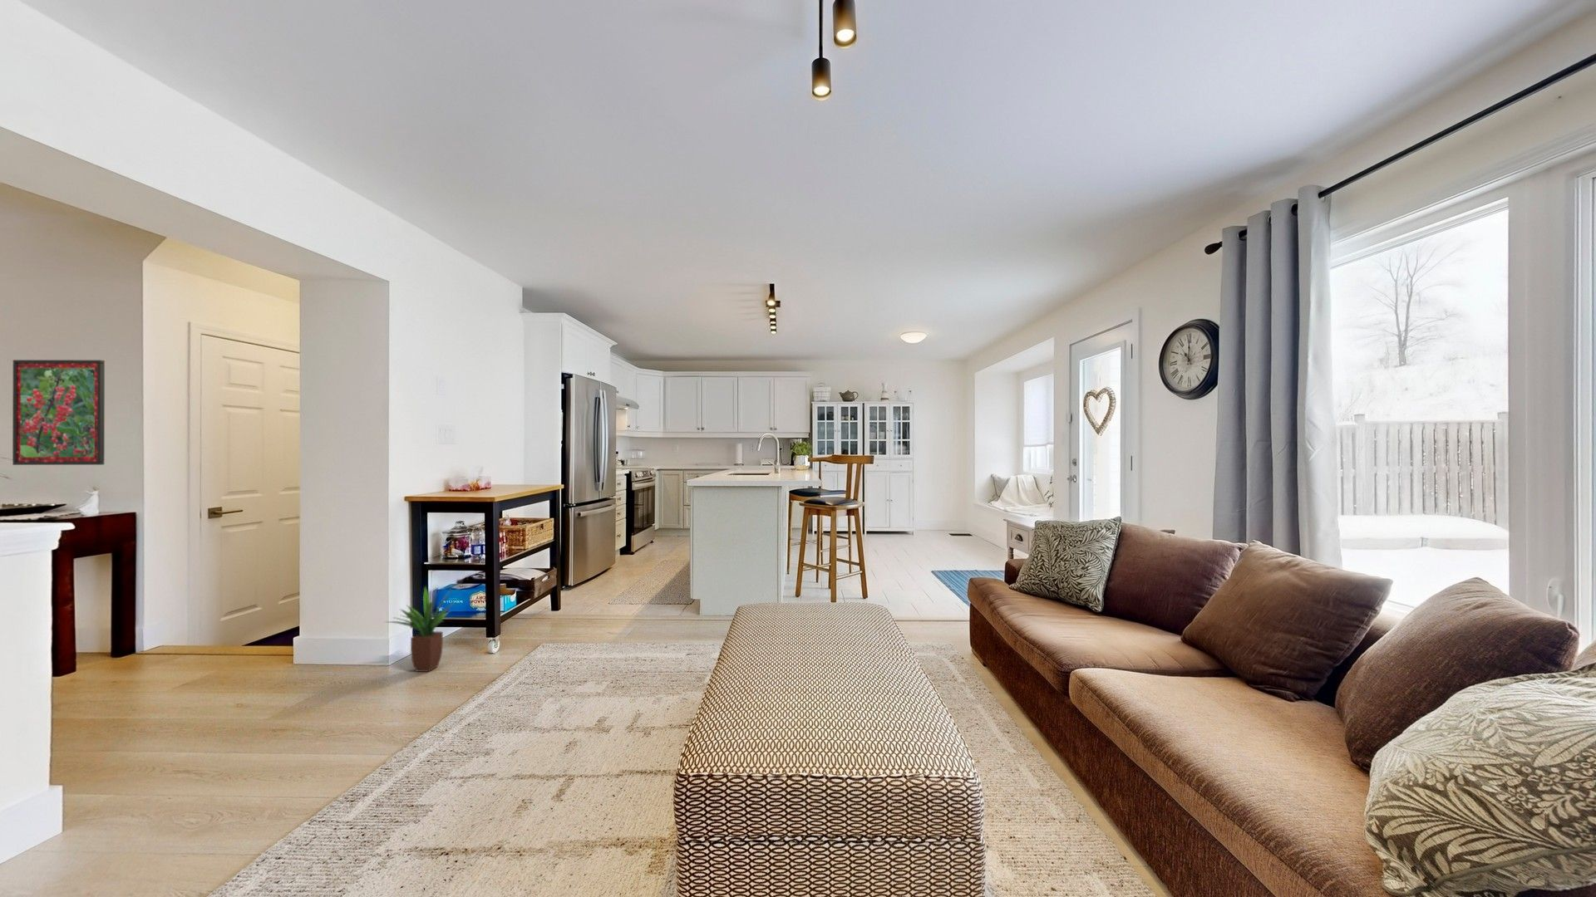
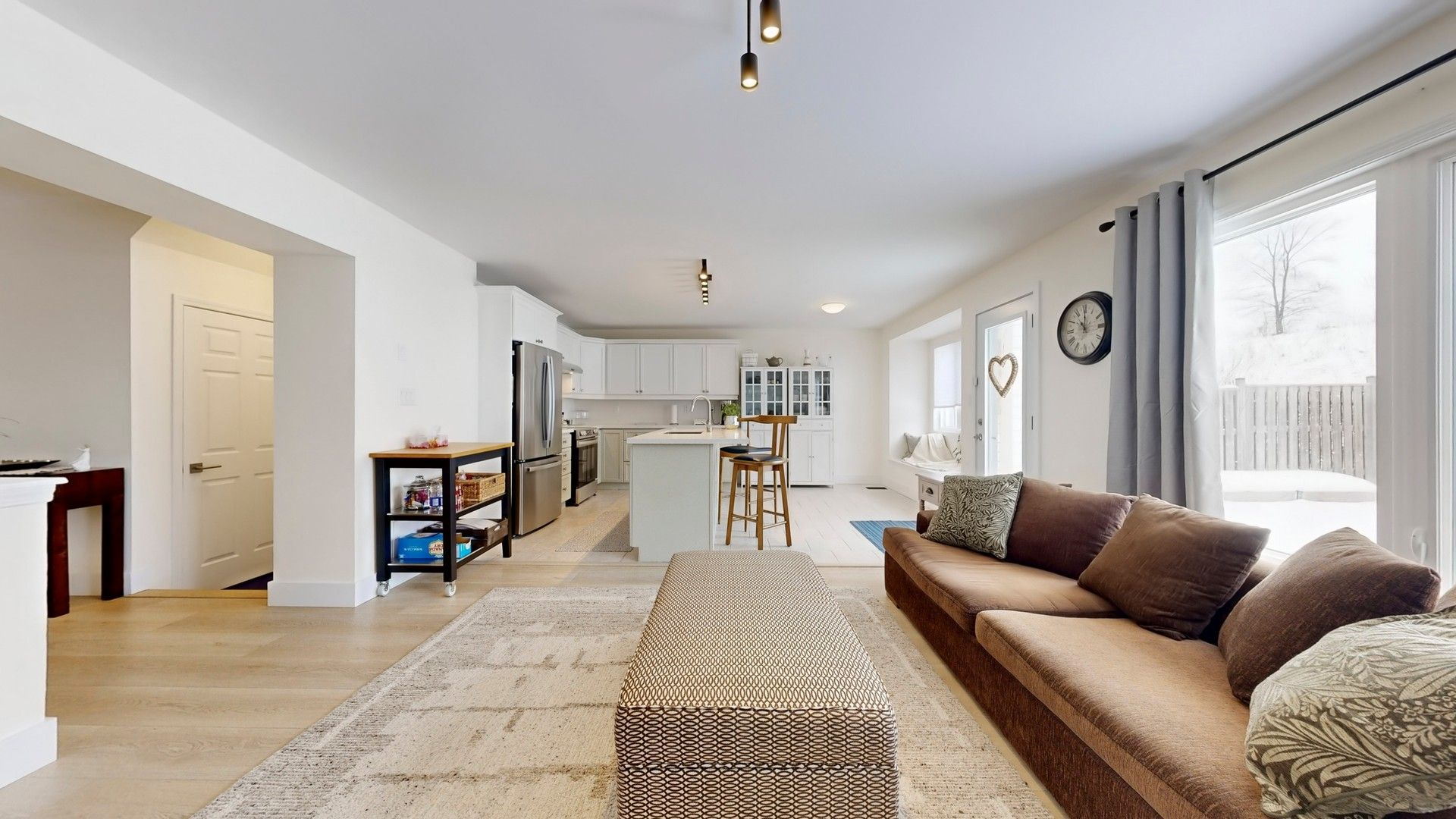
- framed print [12,359,105,465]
- potted plant [383,585,456,672]
